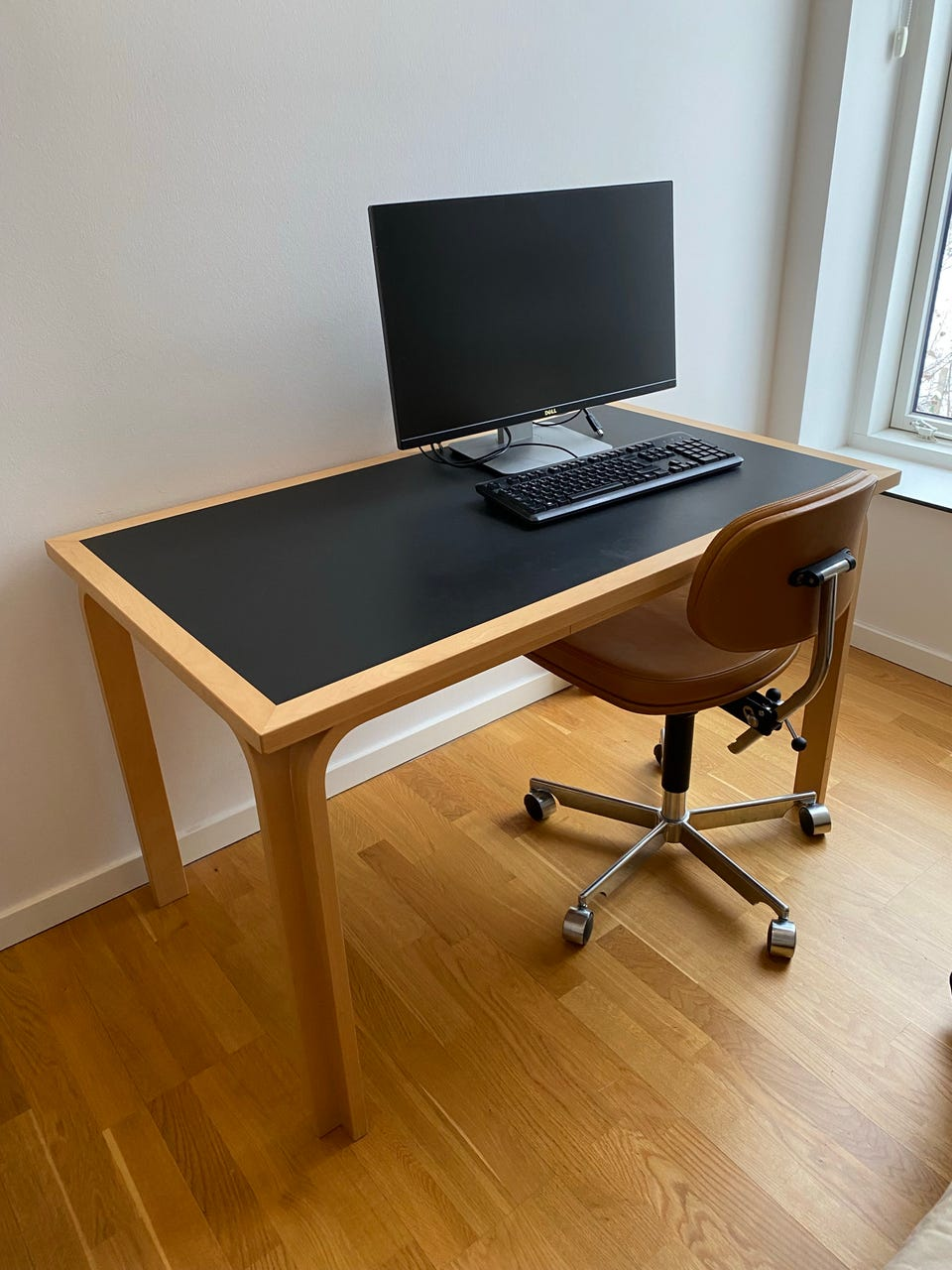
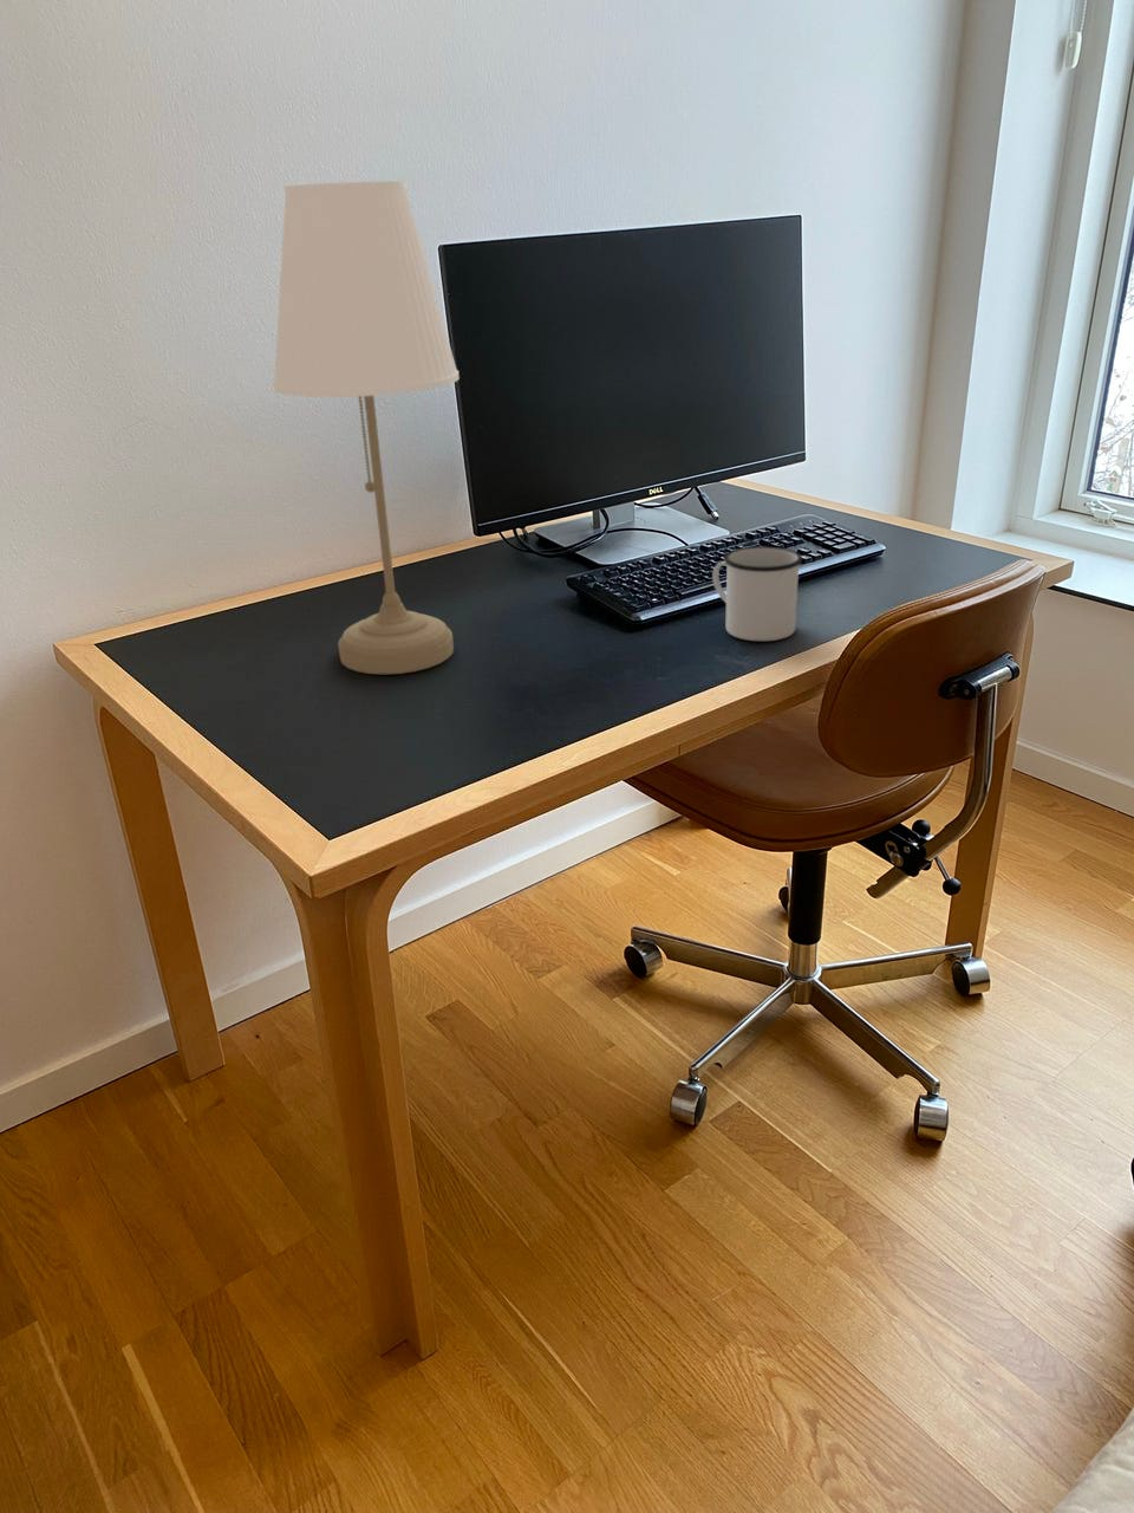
+ mug [711,544,803,642]
+ desk lamp [272,180,461,675]
